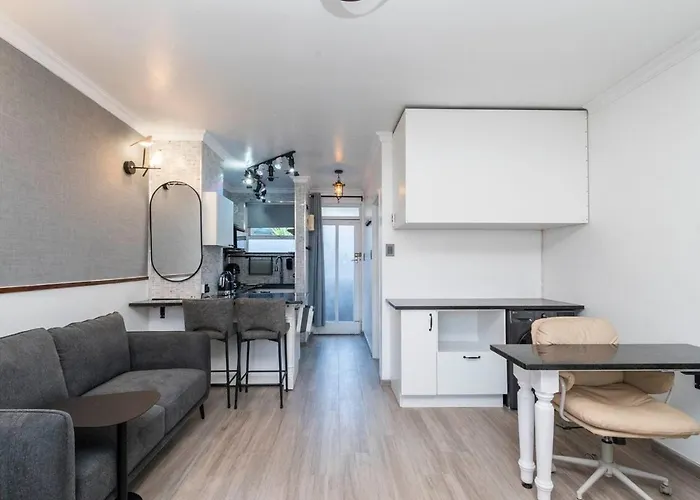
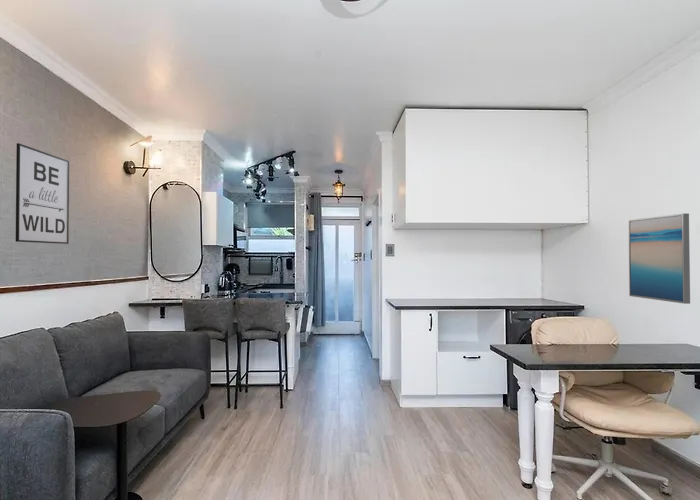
+ wall art [627,212,691,305]
+ wall art [15,142,70,245]
